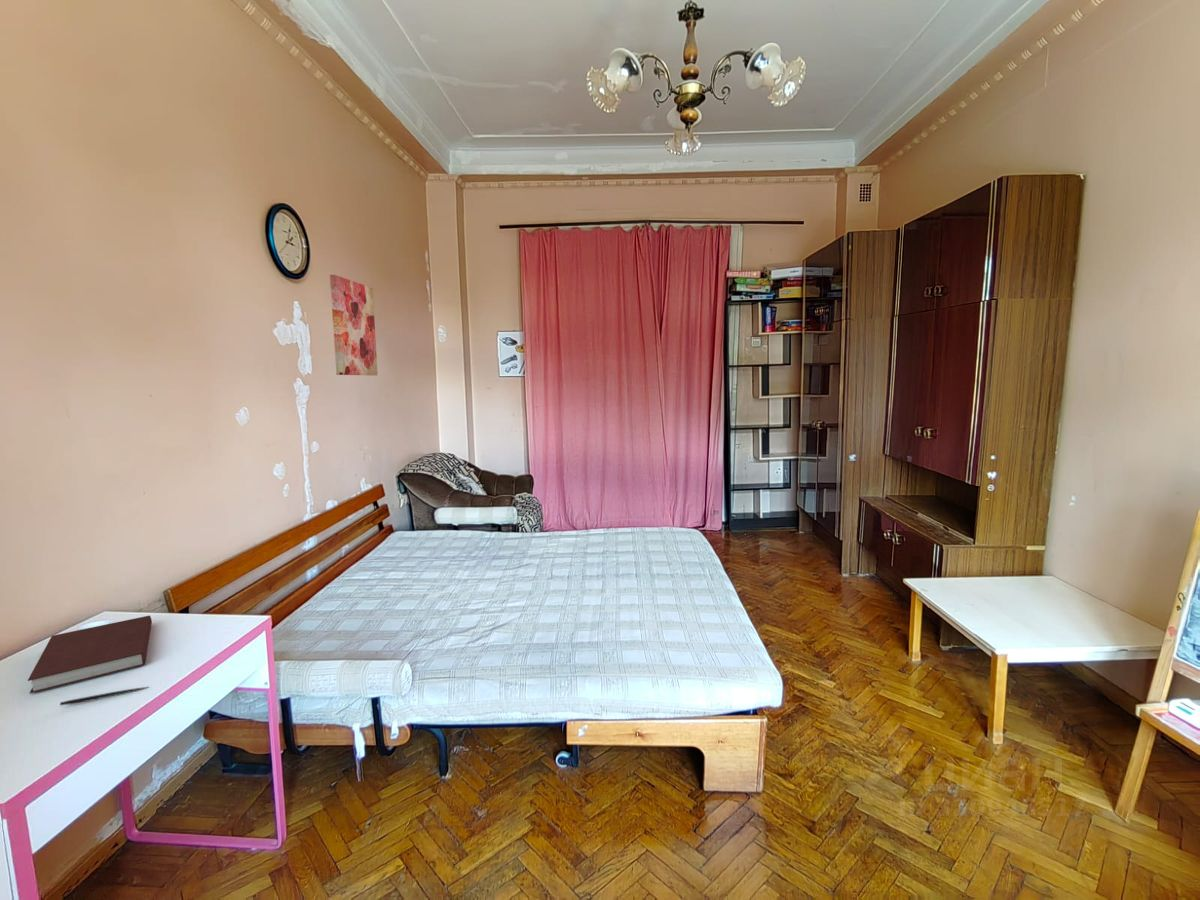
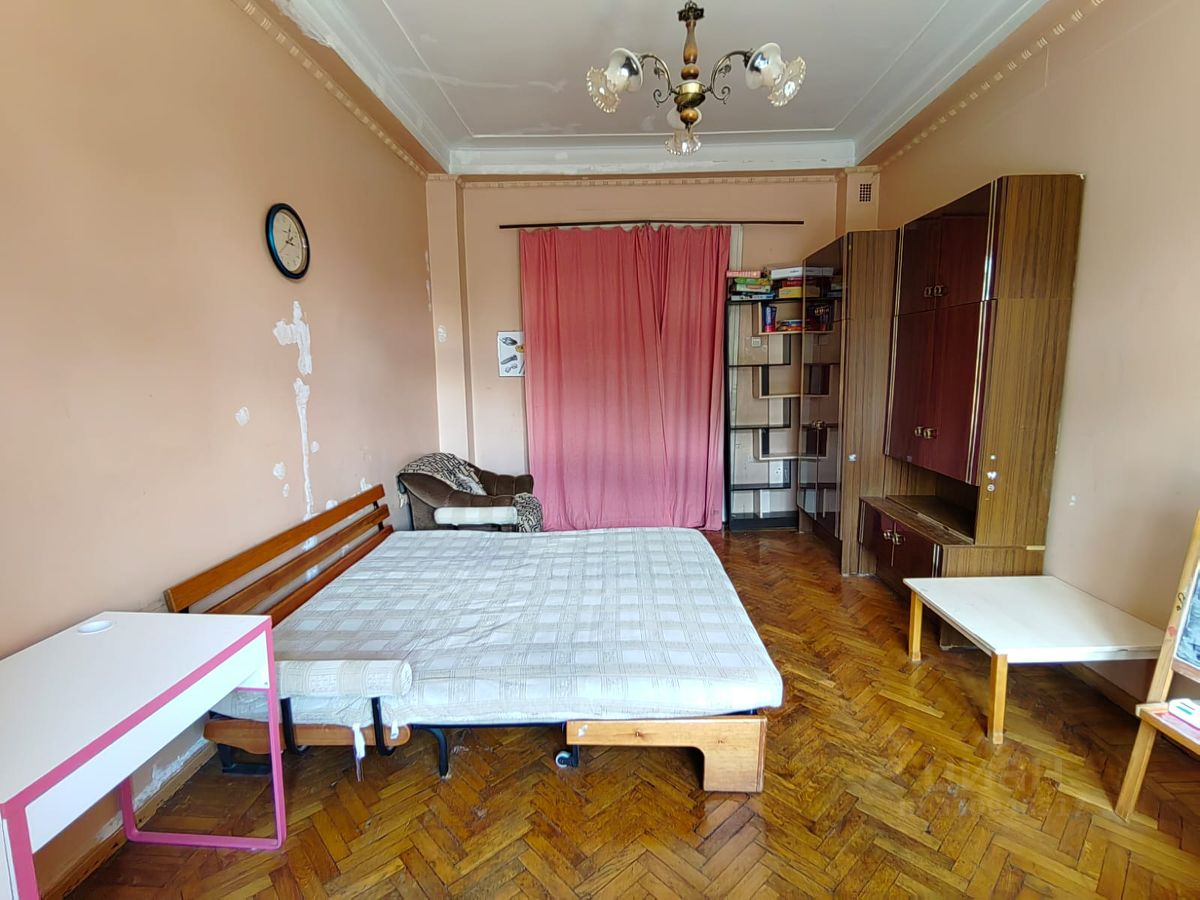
- pen [59,686,149,707]
- wall art [329,274,379,376]
- notebook [27,615,153,694]
